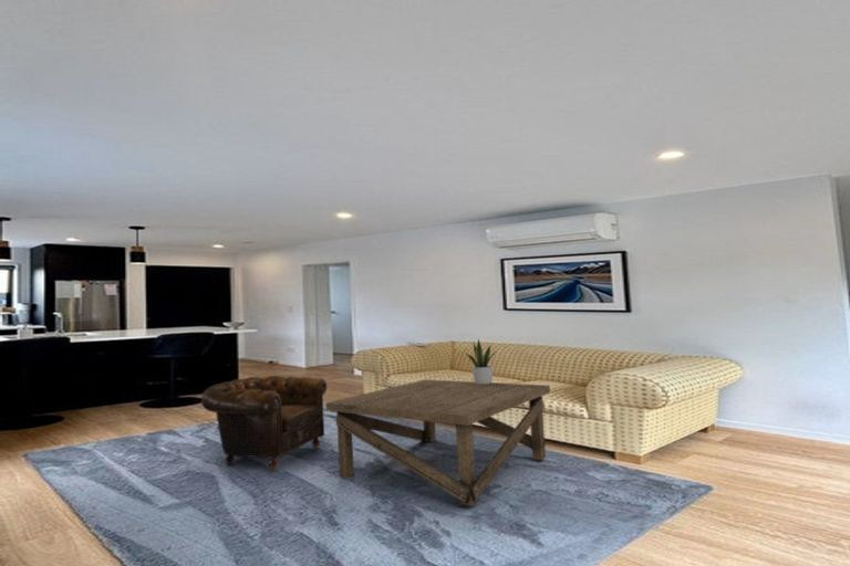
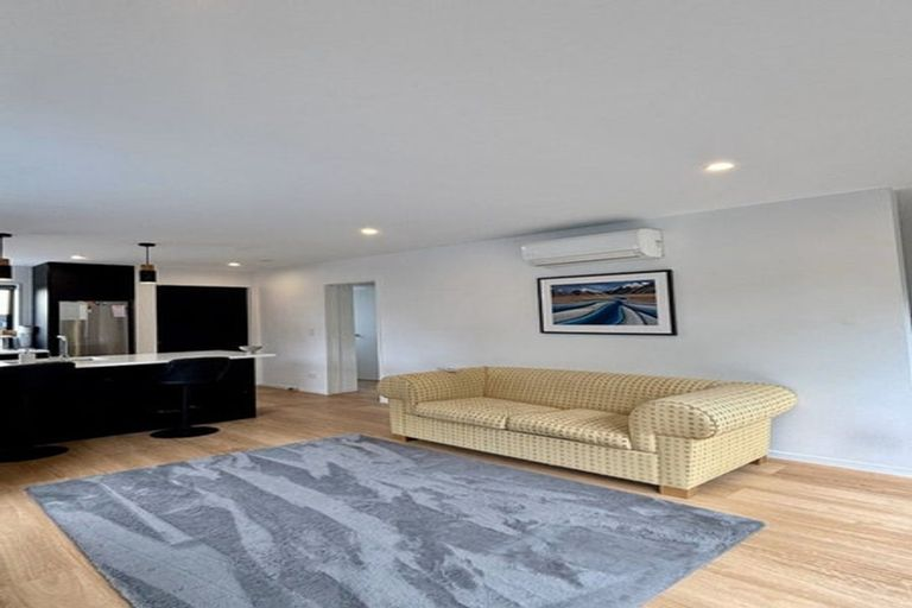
- armchair [200,375,328,471]
- coffee table [324,378,551,507]
- potted plant [464,337,499,385]
